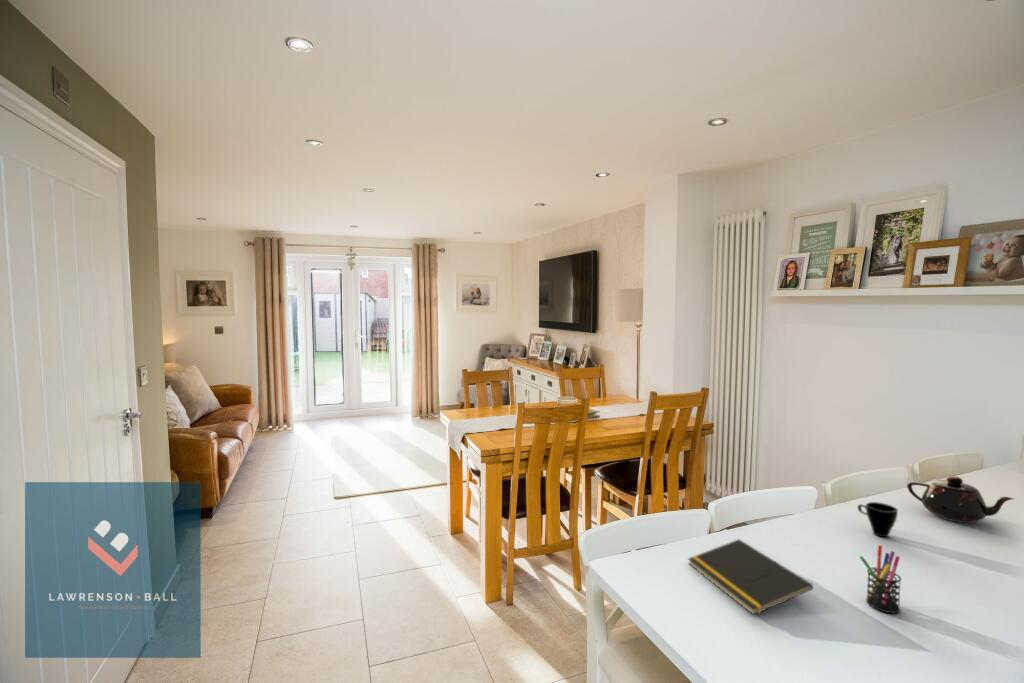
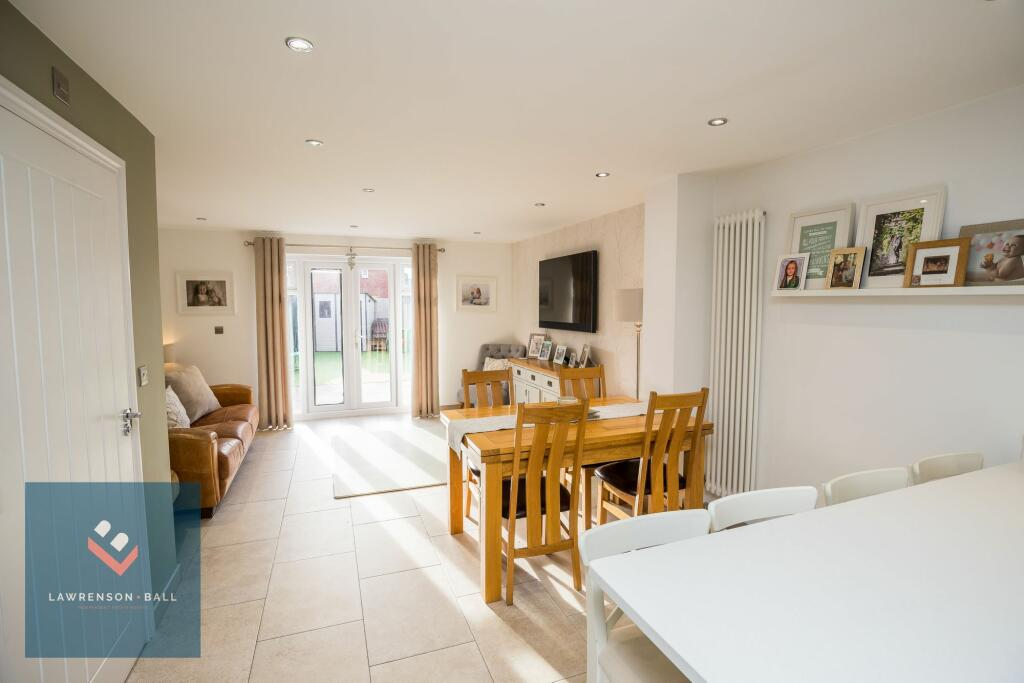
- cup [857,501,899,538]
- pen holder [858,544,902,614]
- notepad [687,538,814,616]
- teapot [906,475,1015,524]
